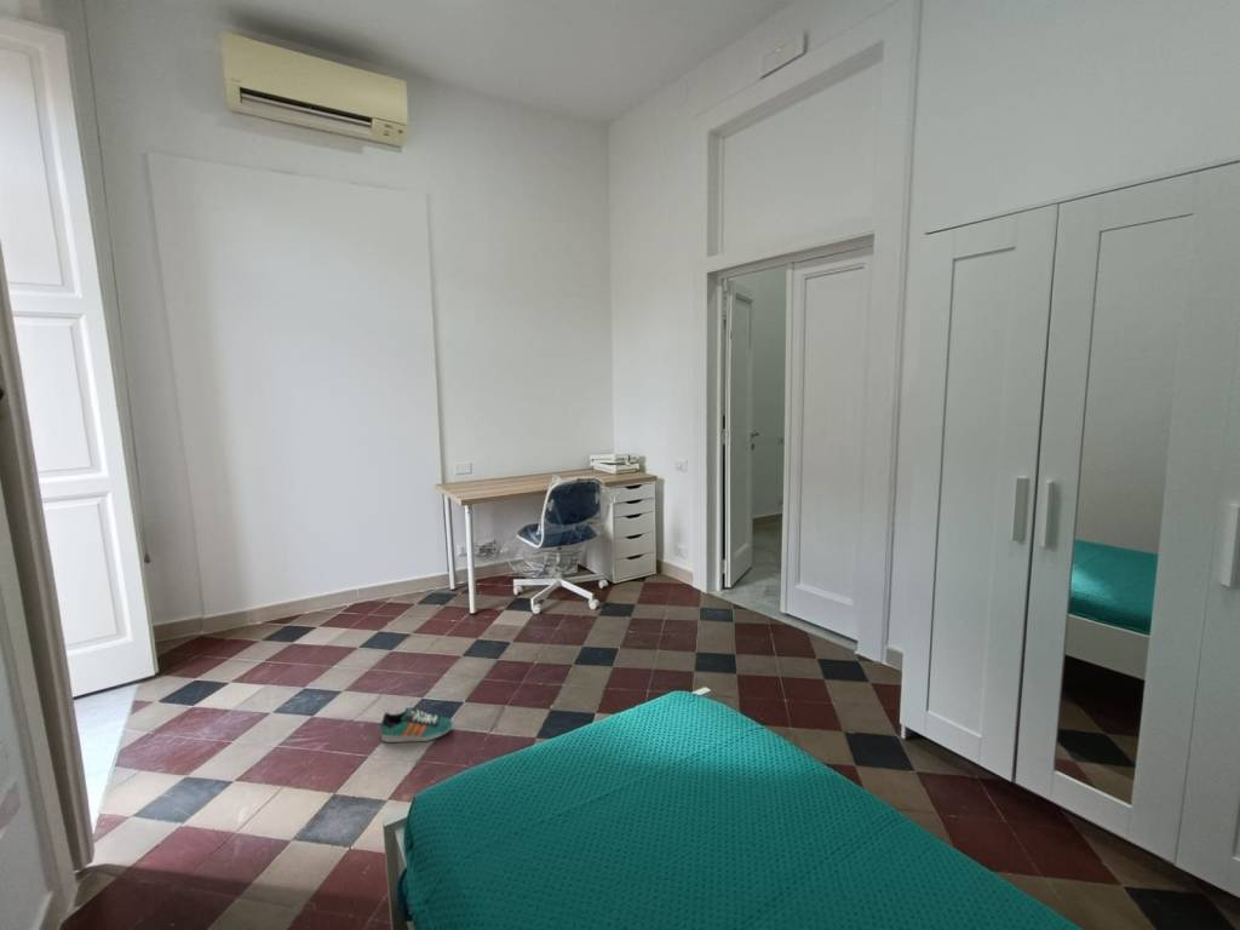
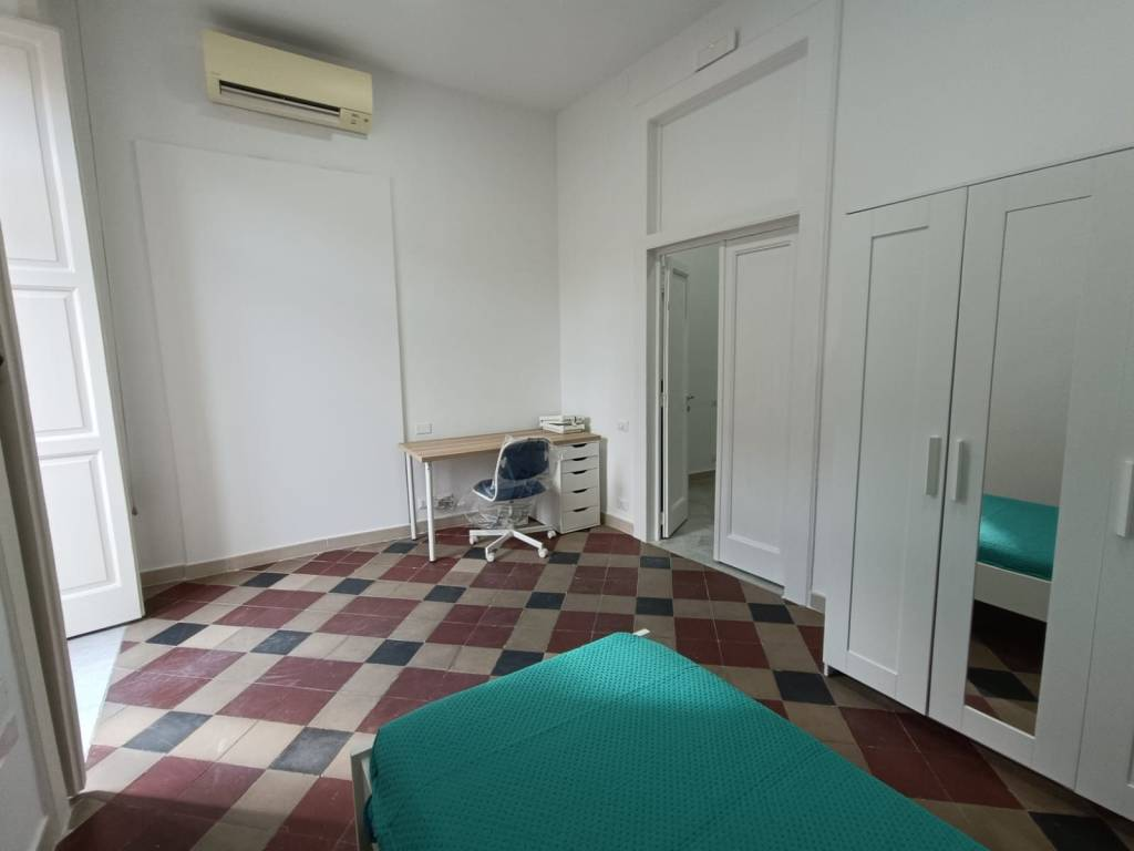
- sneaker [379,706,454,744]
